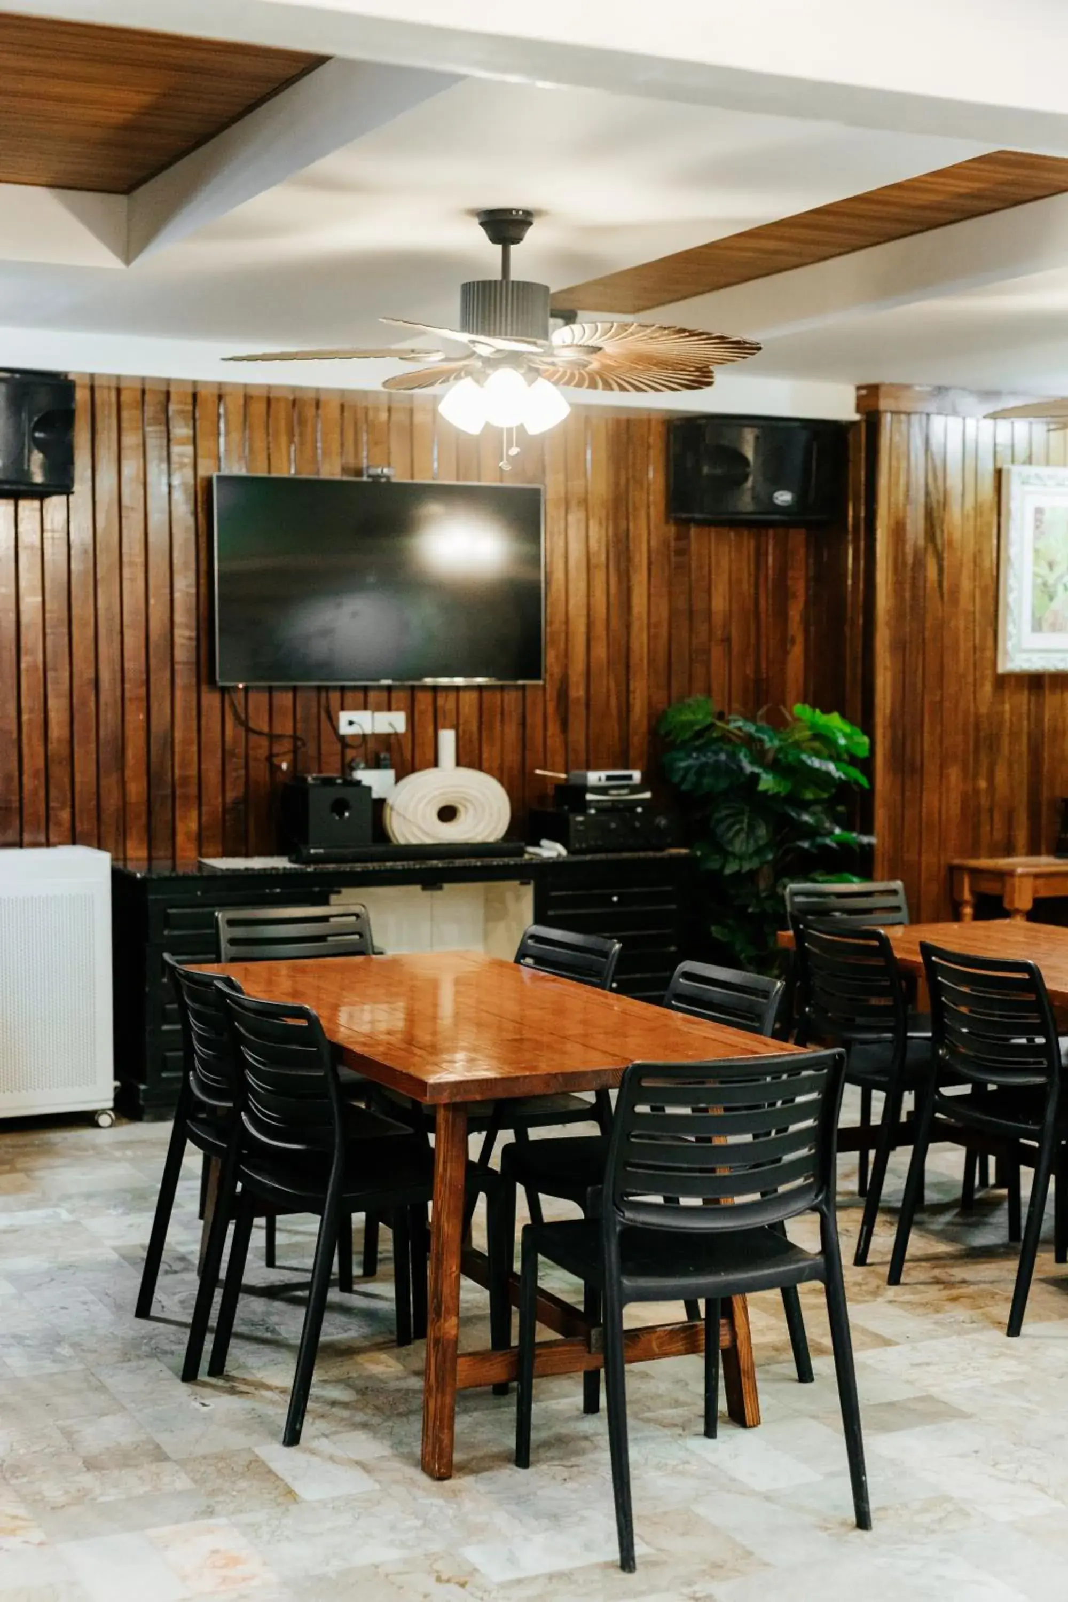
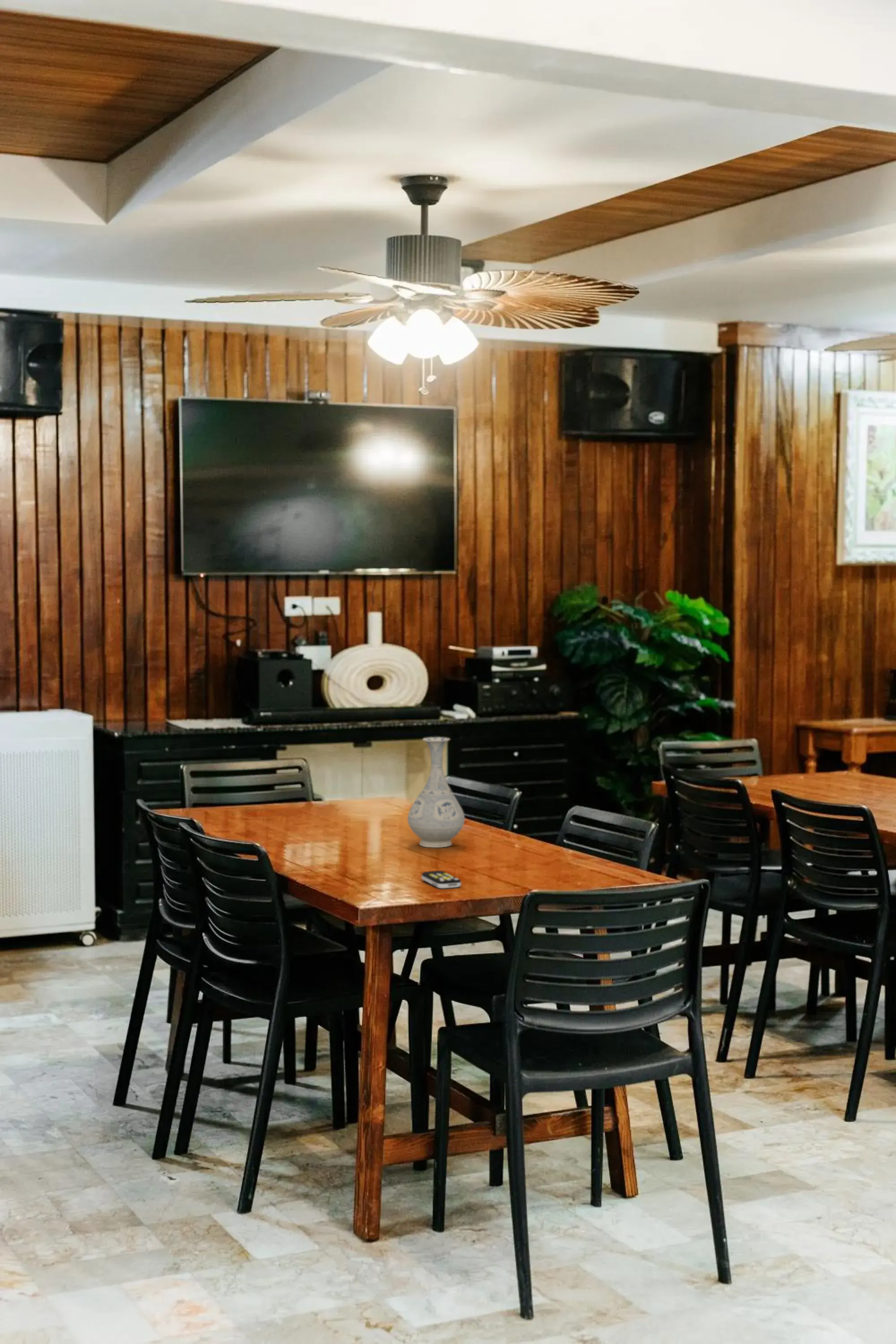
+ remote control [421,870,461,889]
+ vase [407,737,465,848]
